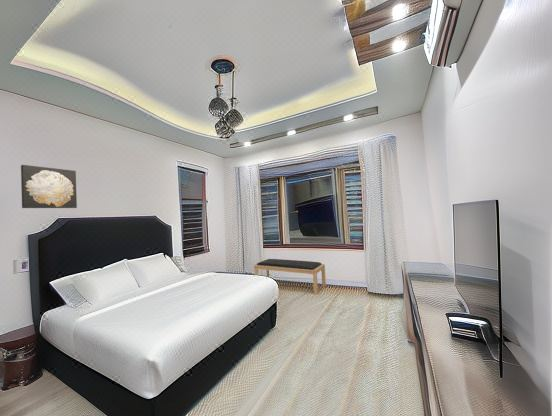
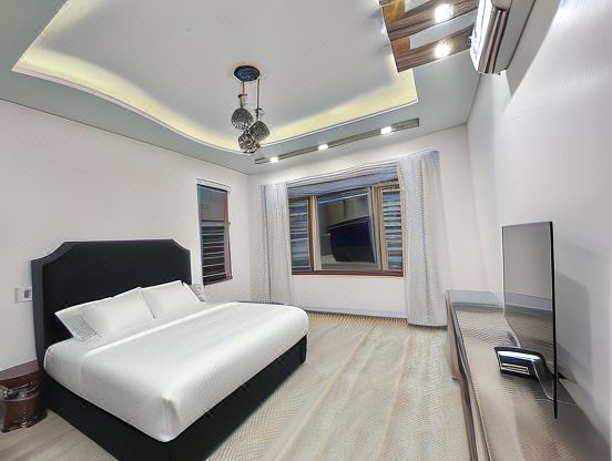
- wall art [20,164,78,209]
- bench [253,258,327,295]
